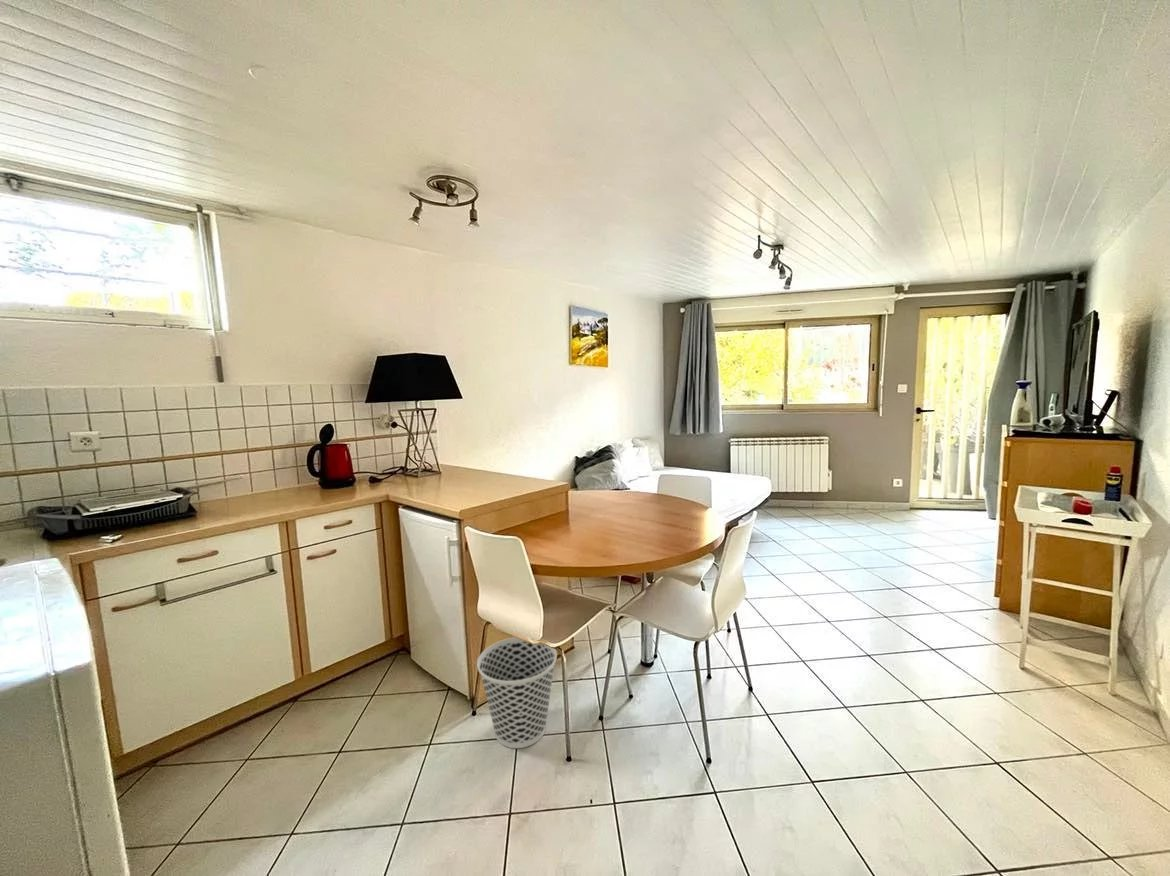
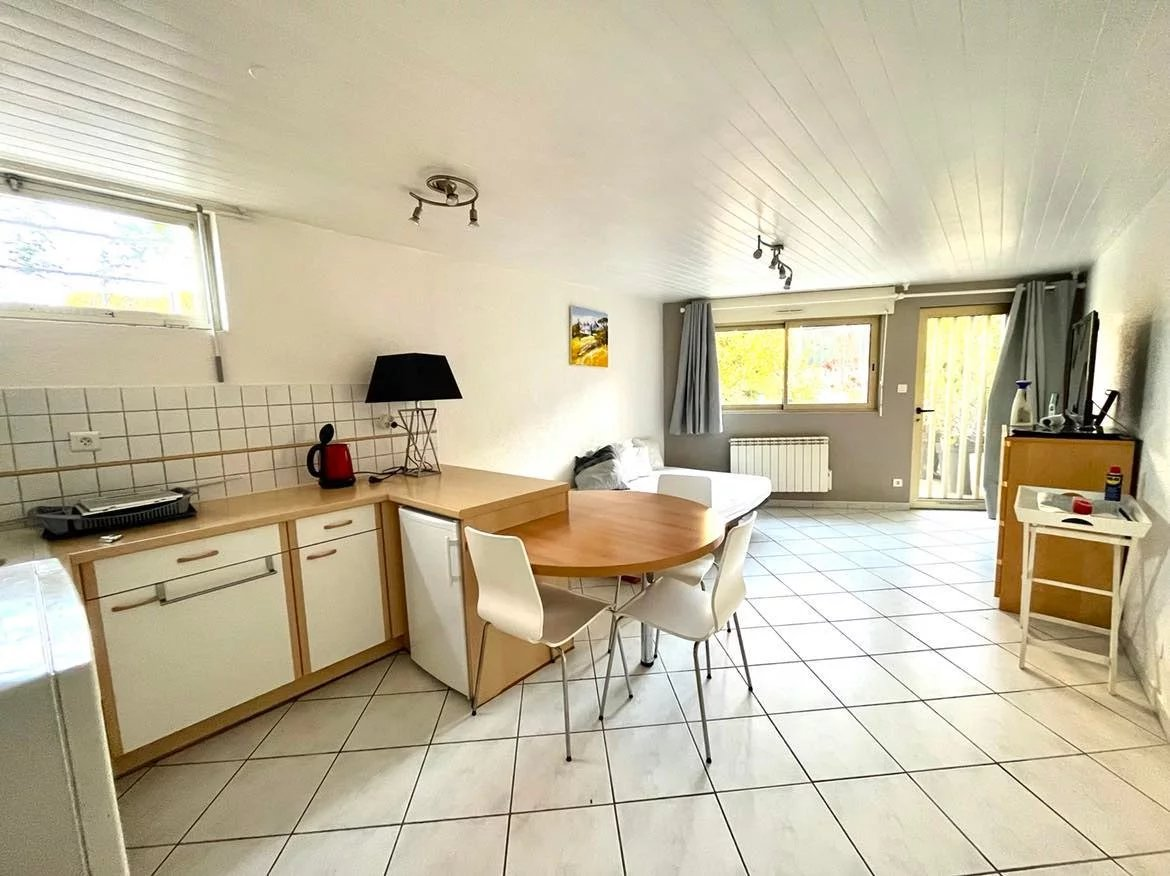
- wastebasket [476,636,558,749]
